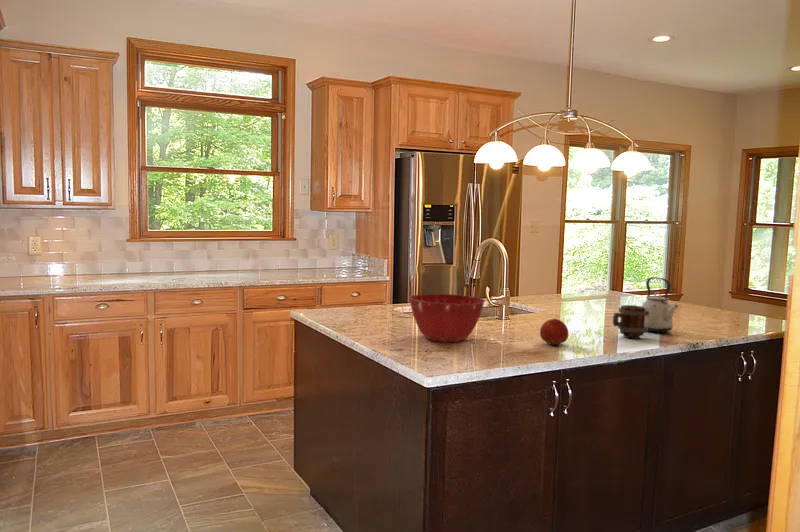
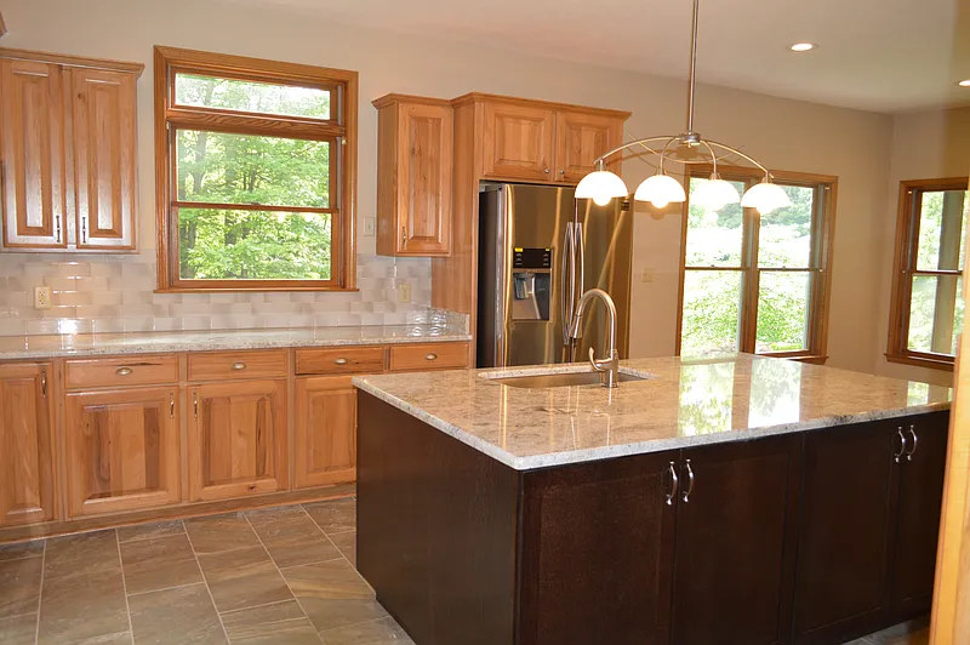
- kettle [641,276,679,333]
- fruit [539,318,569,346]
- mixing bowl [408,293,486,343]
- mug [612,304,649,339]
